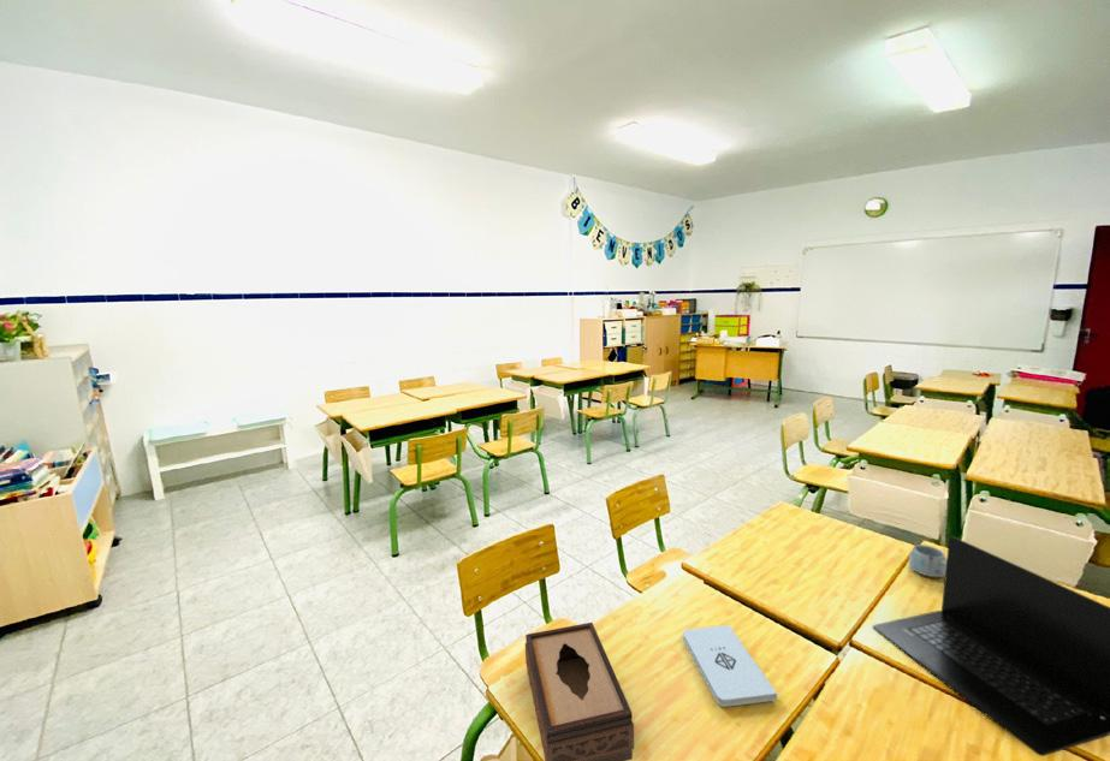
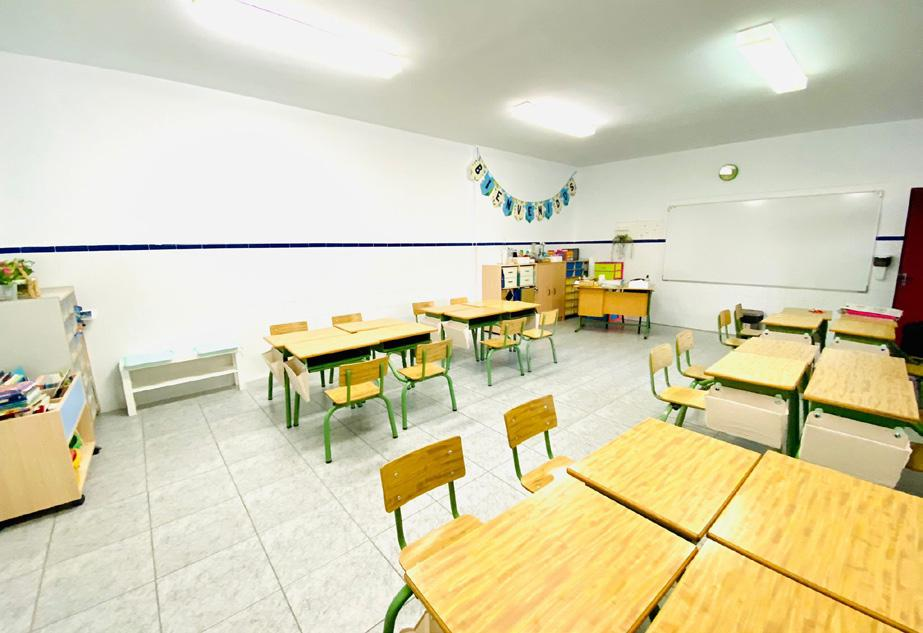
- tissue box [524,622,635,761]
- mug [908,543,946,578]
- laptop [872,535,1110,757]
- notepad [682,624,778,708]
